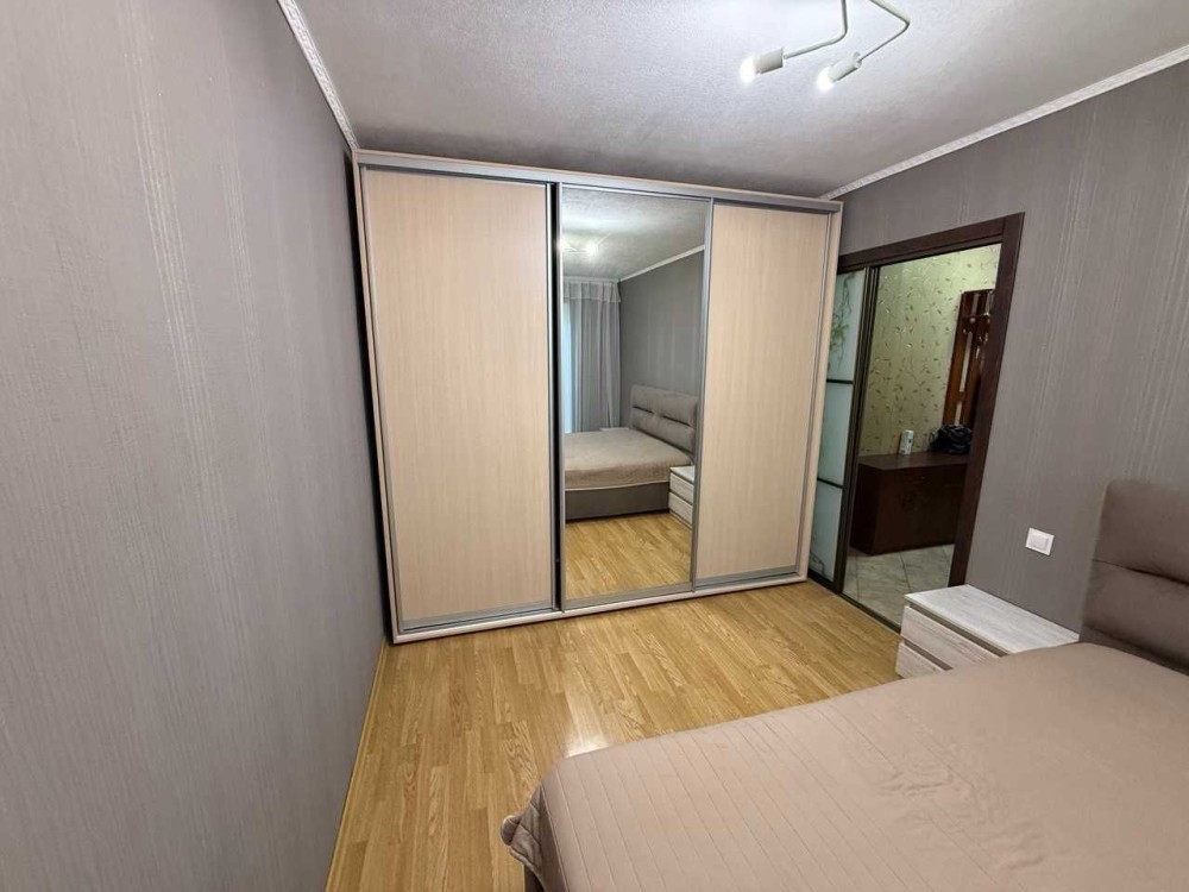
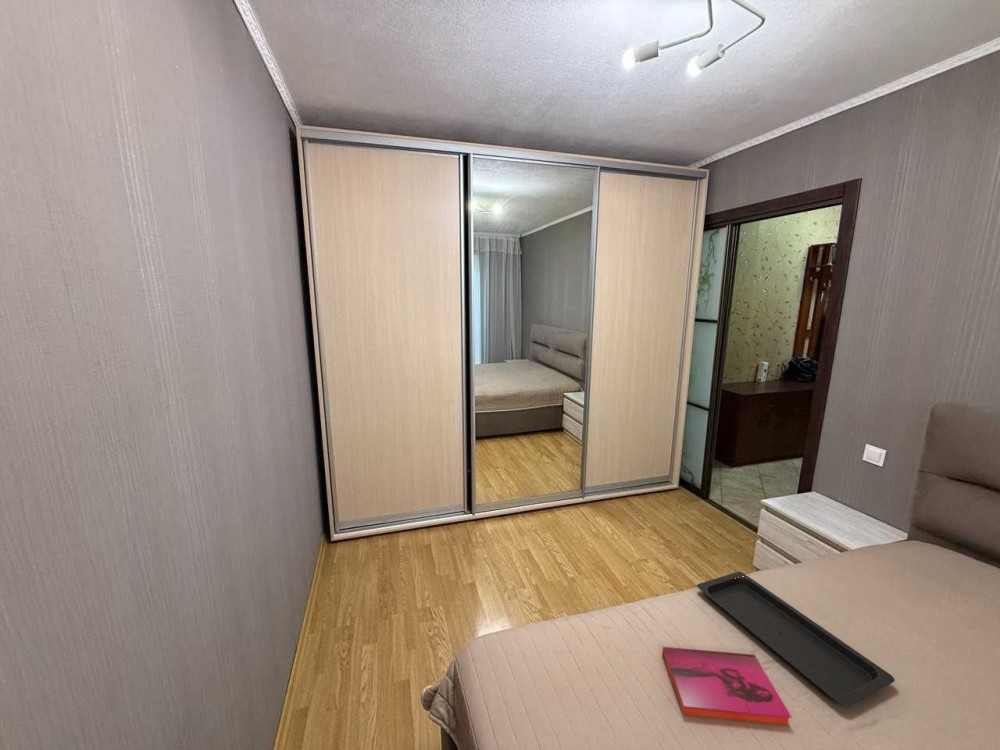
+ serving tray [696,571,896,707]
+ hardback book [661,646,793,728]
